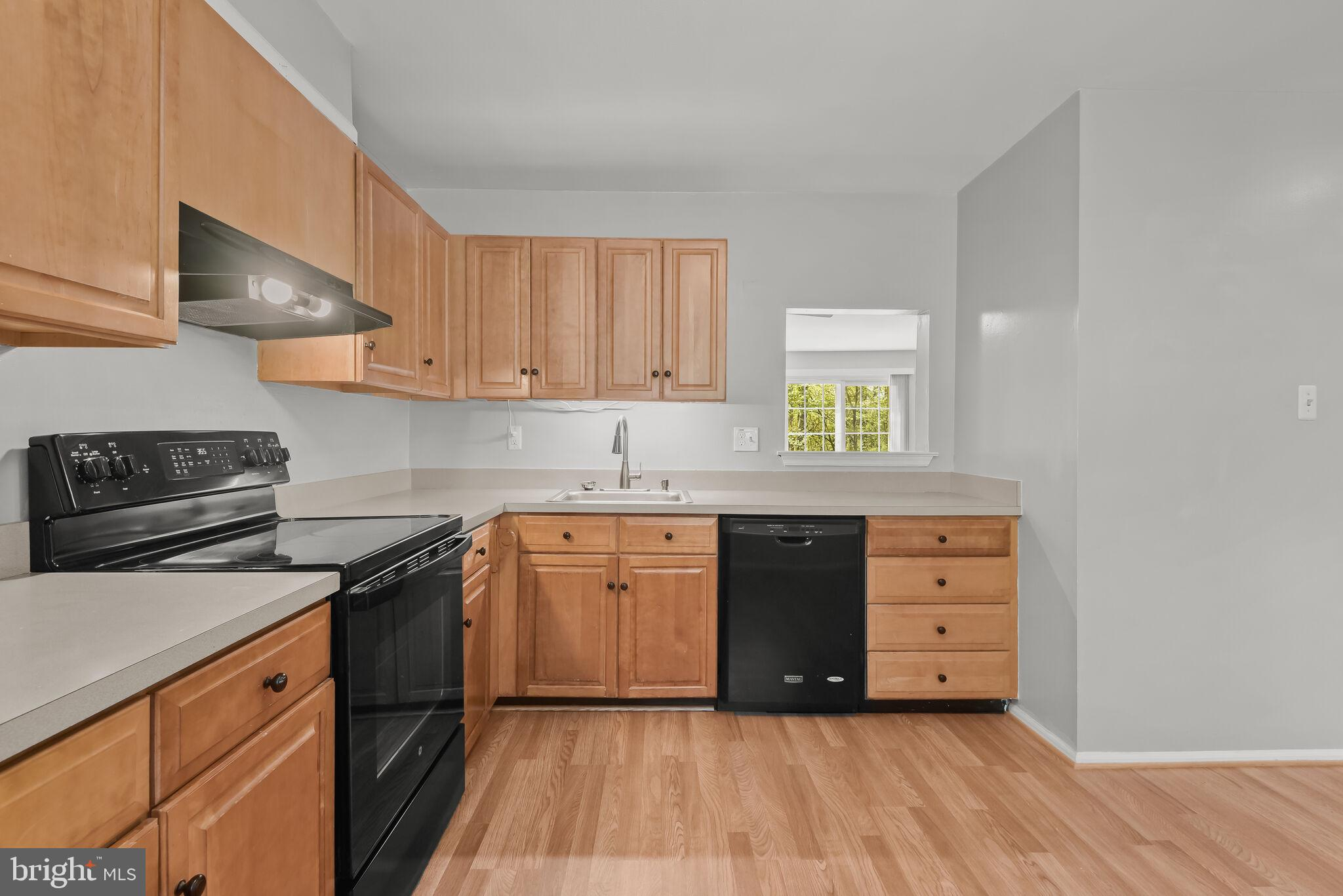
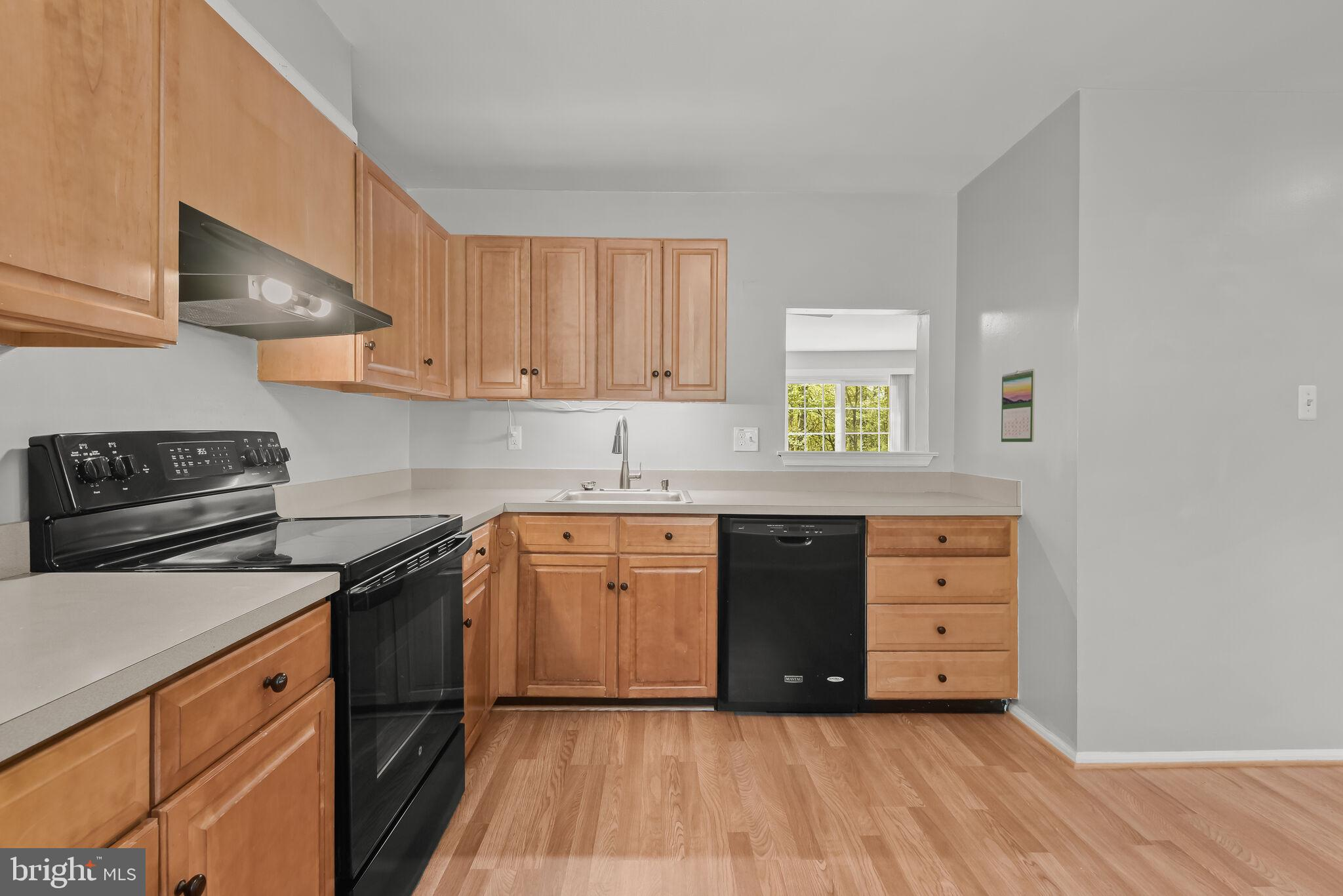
+ calendar [1001,368,1035,442]
